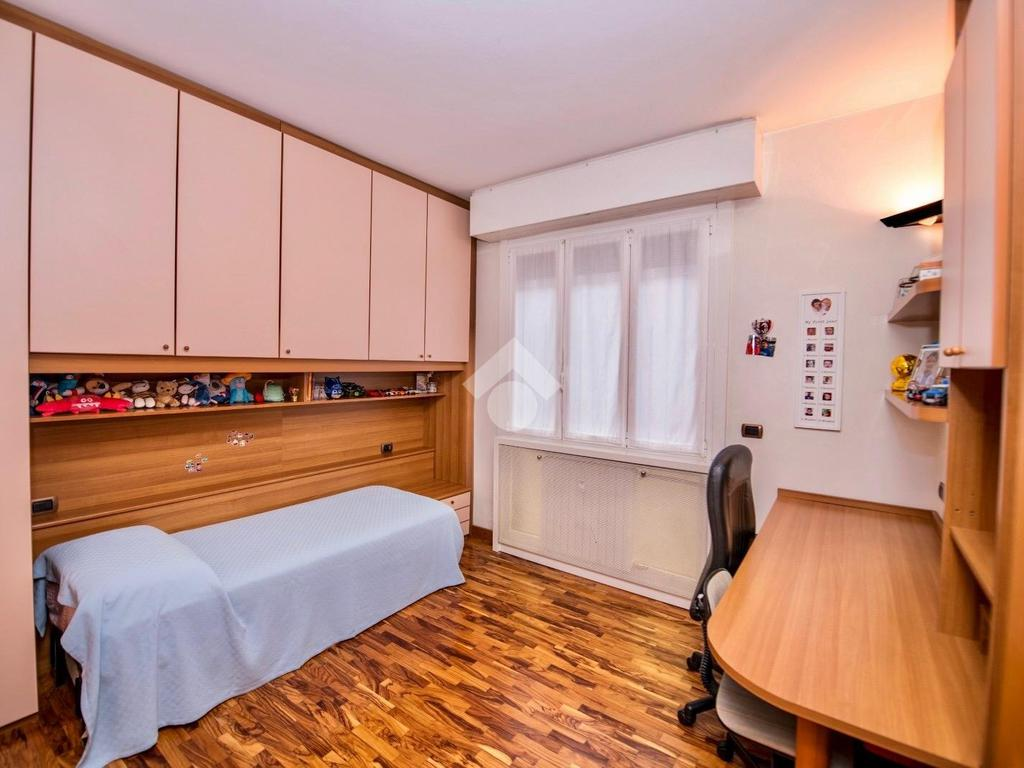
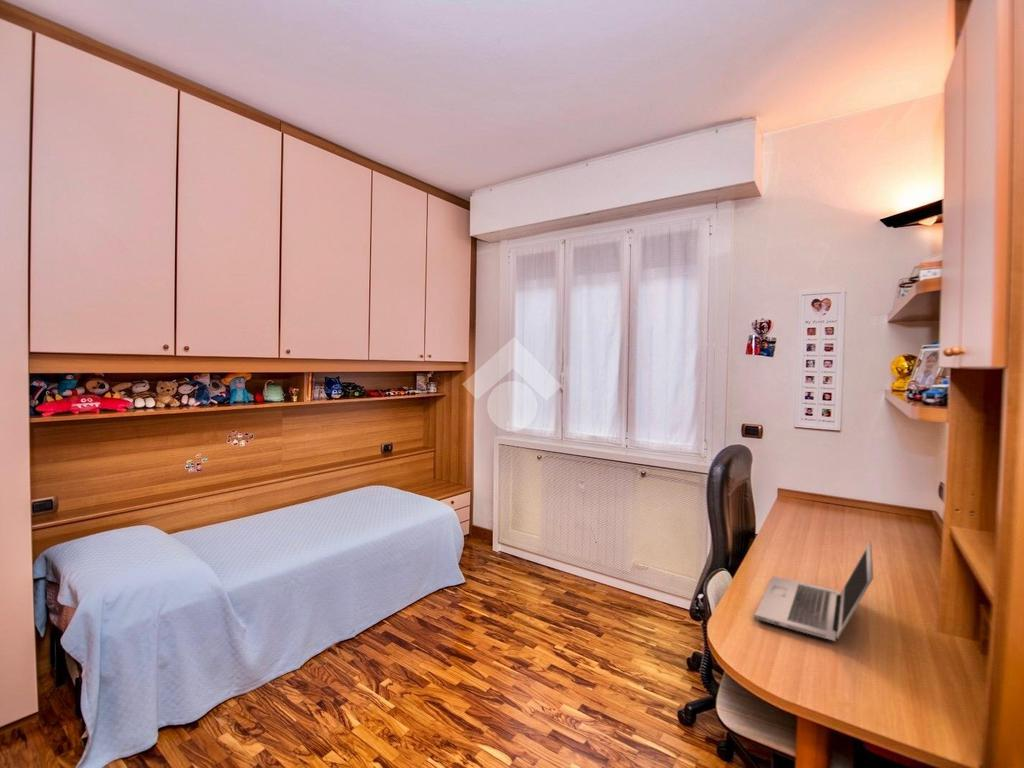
+ laptop [754,541,875,642]
